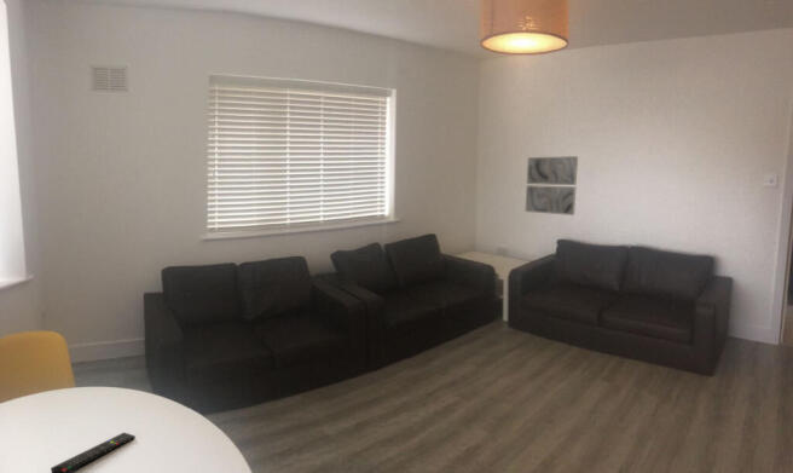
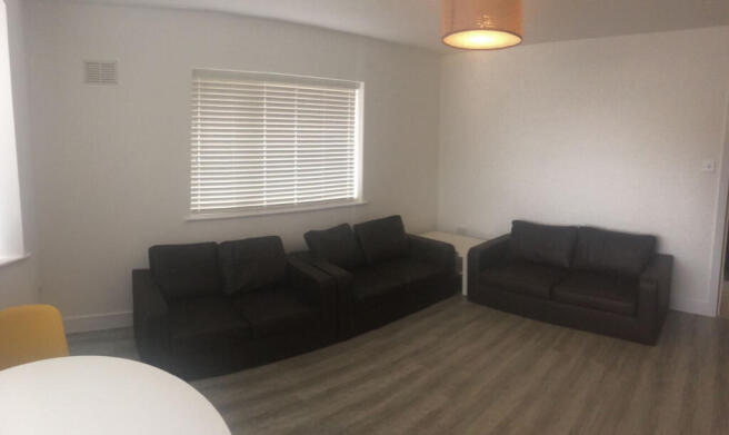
- remote control [50,431,137,473]
- wall art [525,155,579,217]
